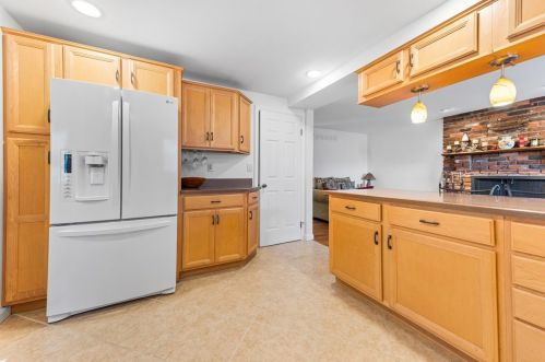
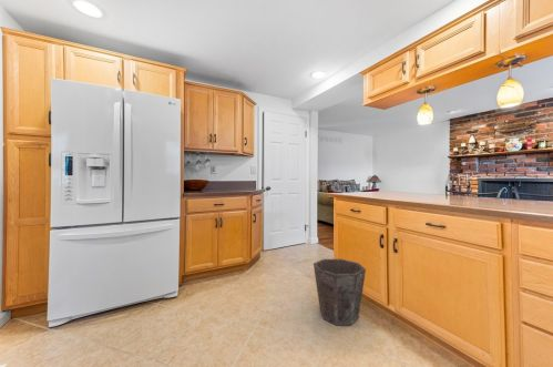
+ waste bin [313,258,367,326]
